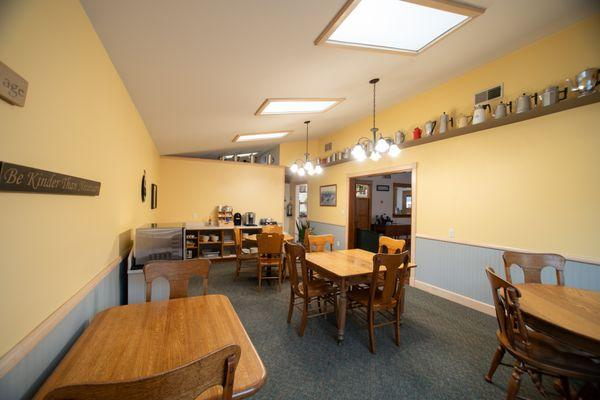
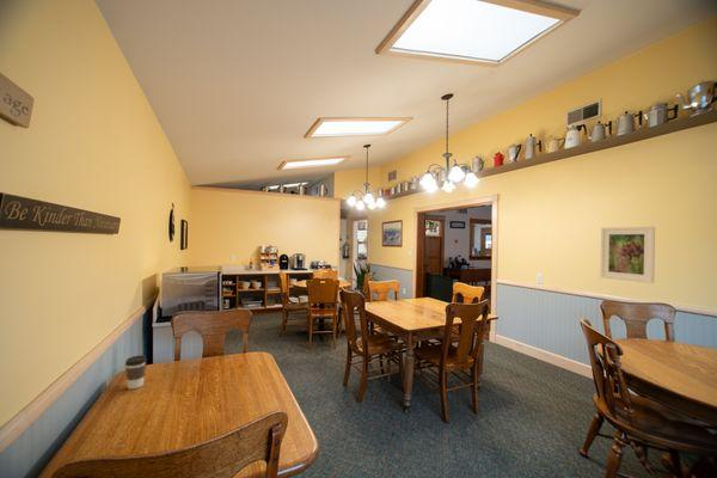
+ coffee cup [124,355,147,390]
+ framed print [599,226,656,284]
